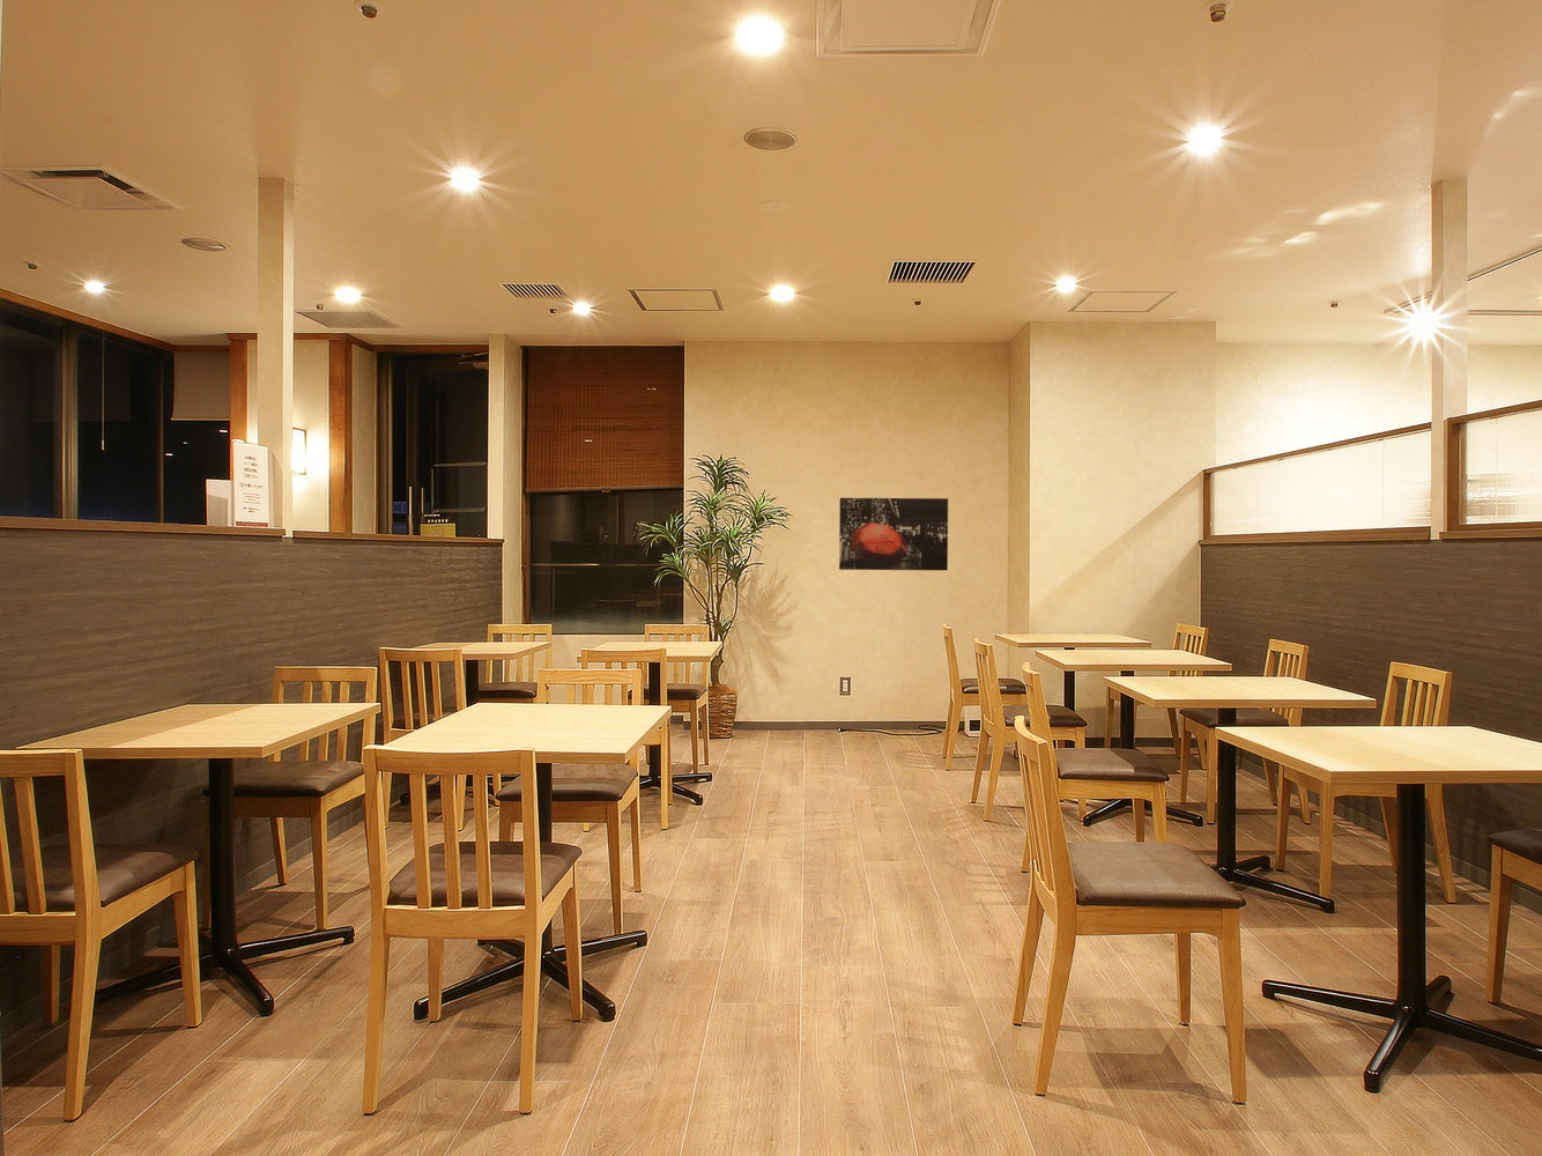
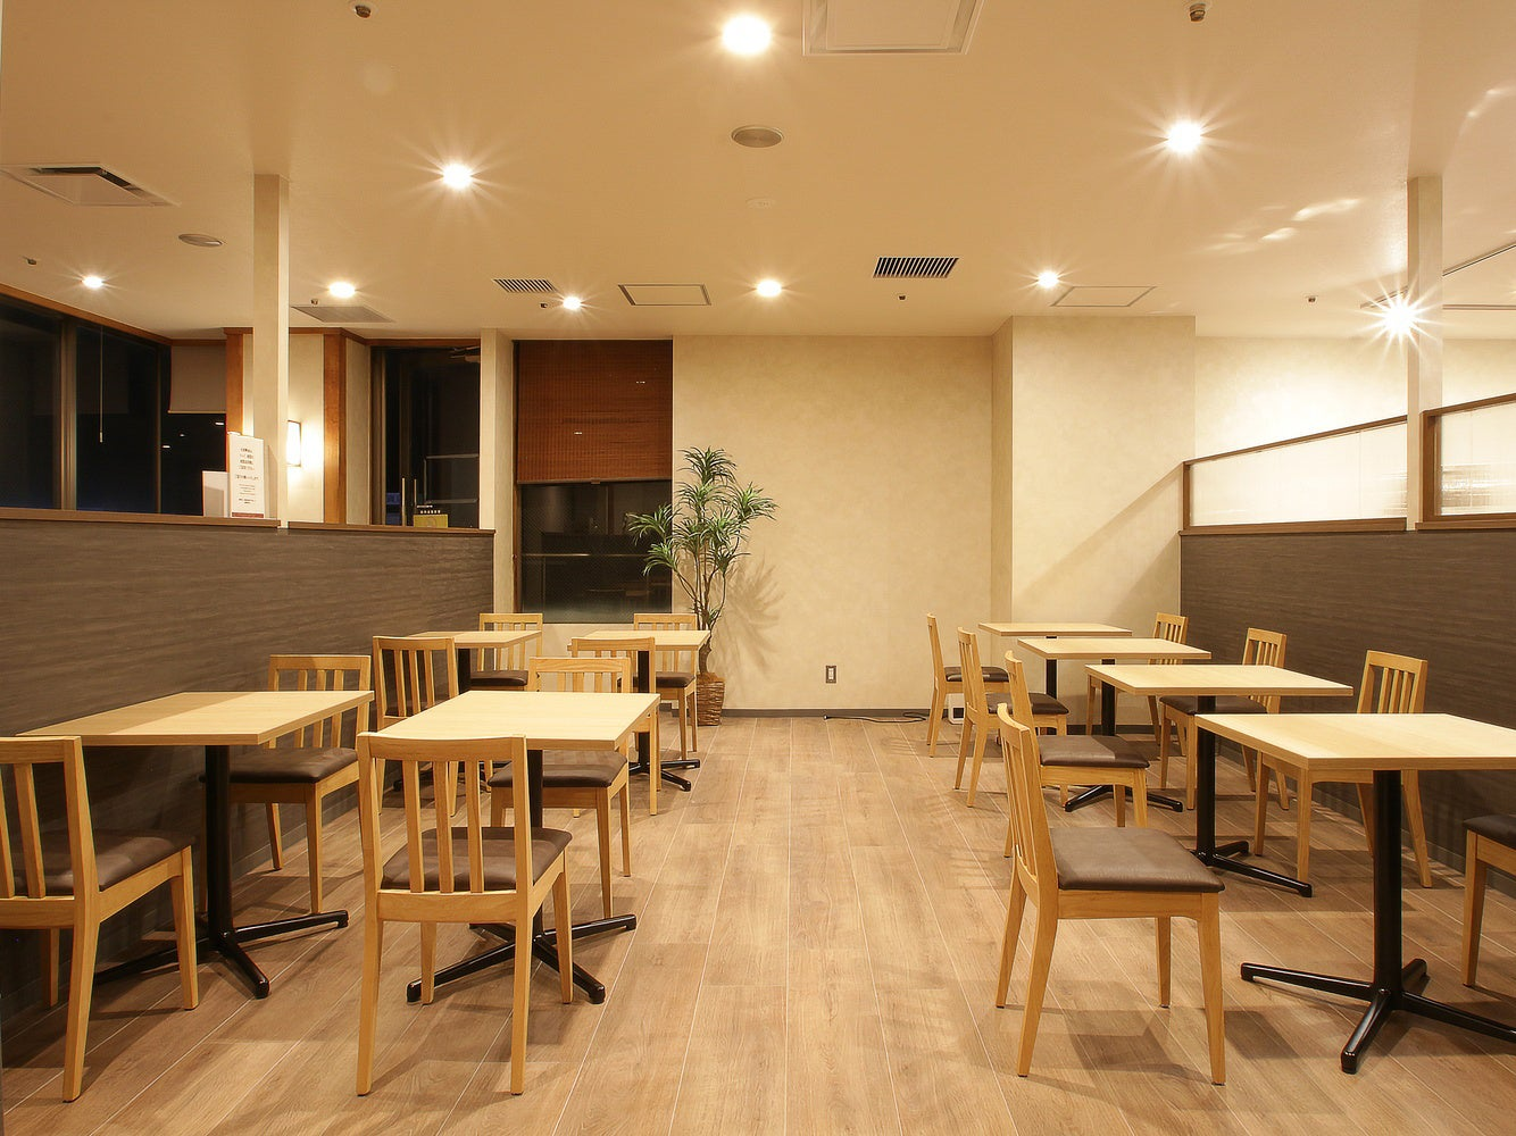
- wall art [838,497,949,571]
